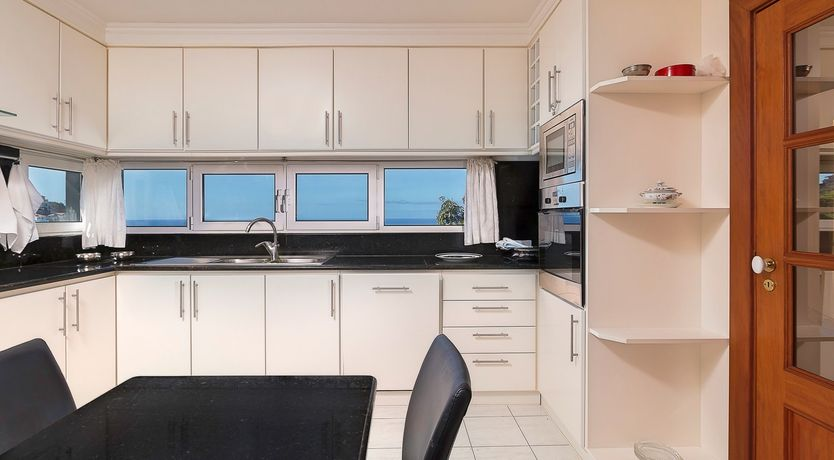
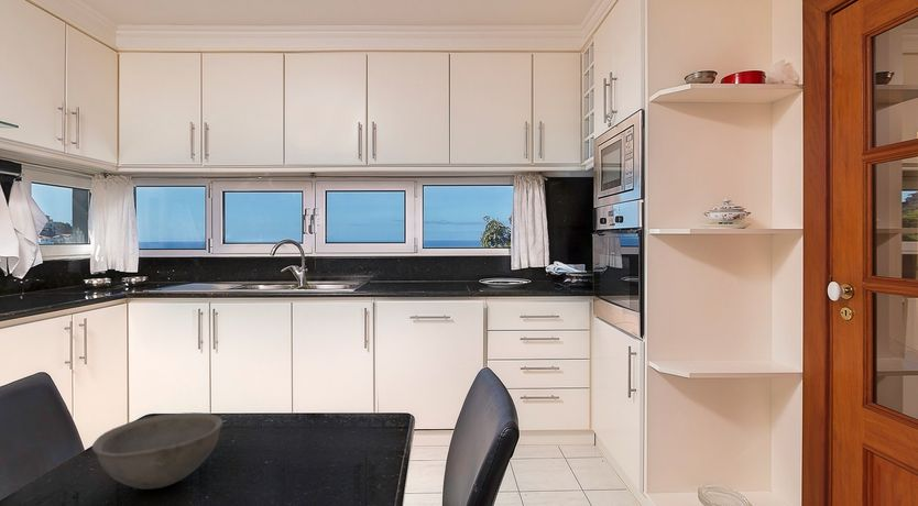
+ bowl [91,411,223,491]
